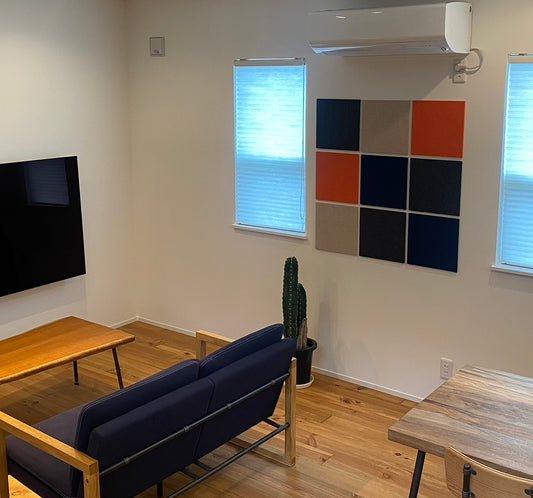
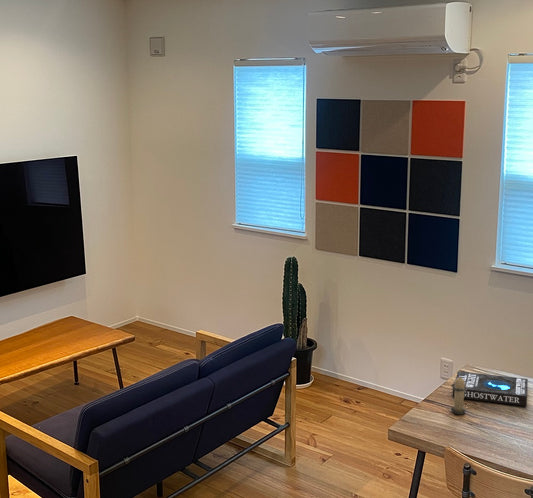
+ candle [450,377,468,415]
+ book [452,370,529,407]
